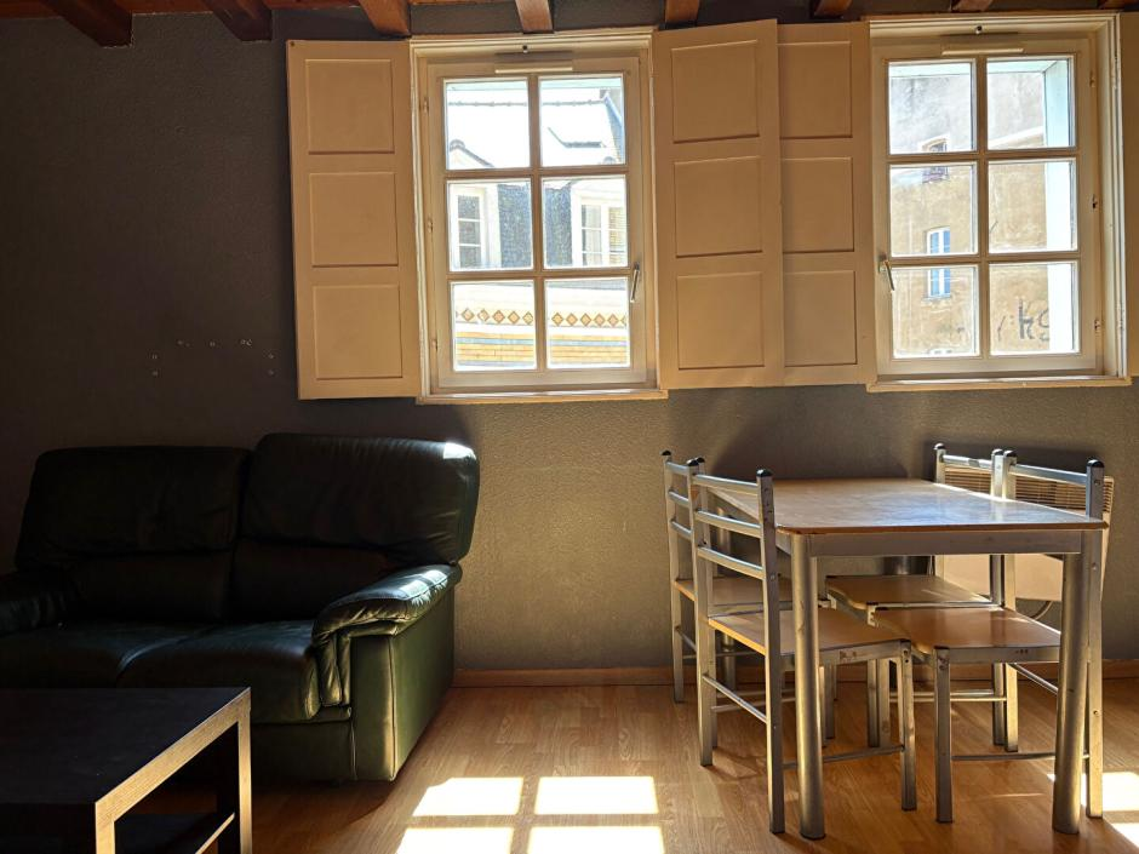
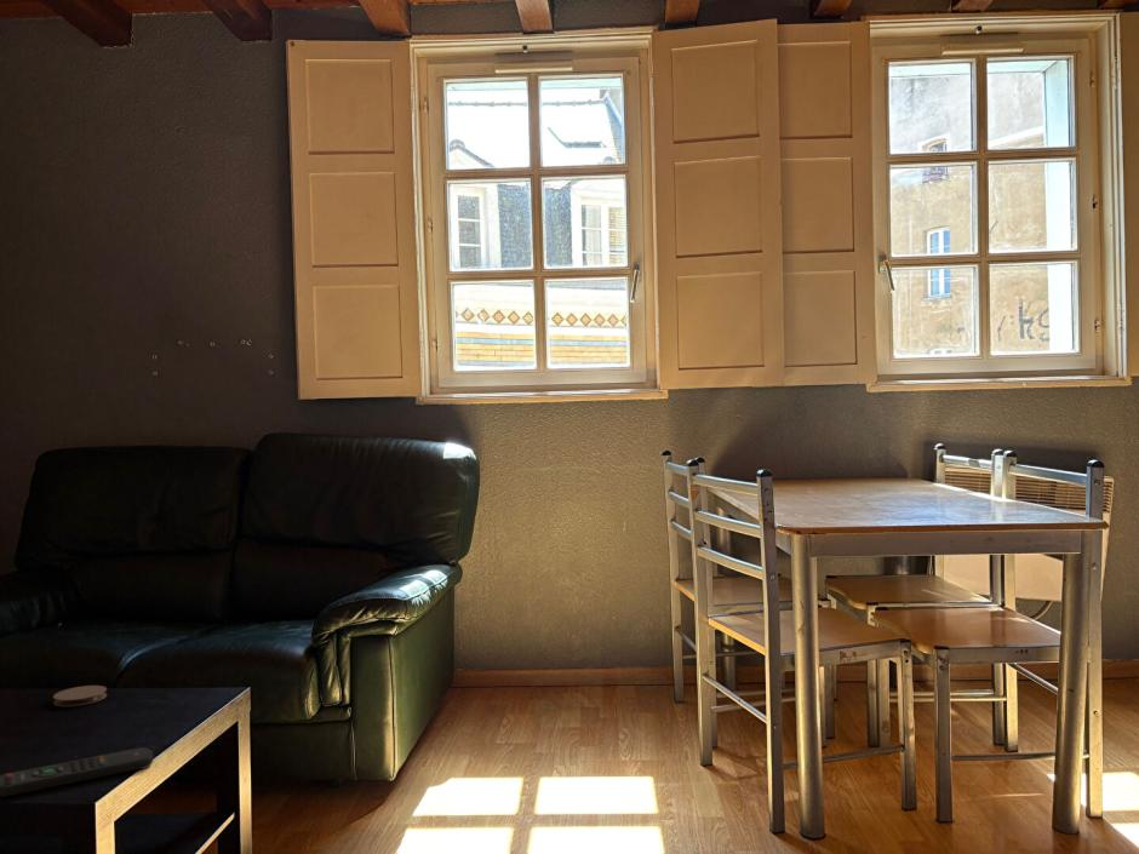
+ coaster [52,684,108,707]
+ remote control [0,746,154,798]
